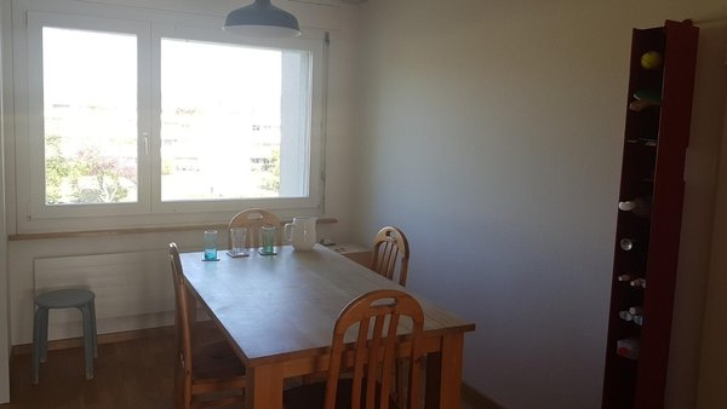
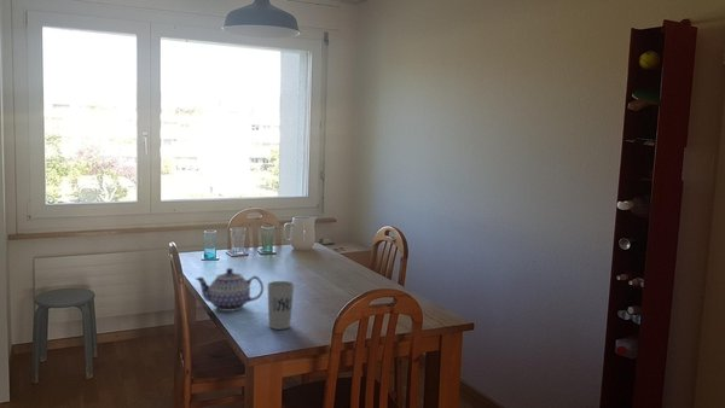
+ cup [266,280,295,331]
+ teapot [195,267,265,313]
